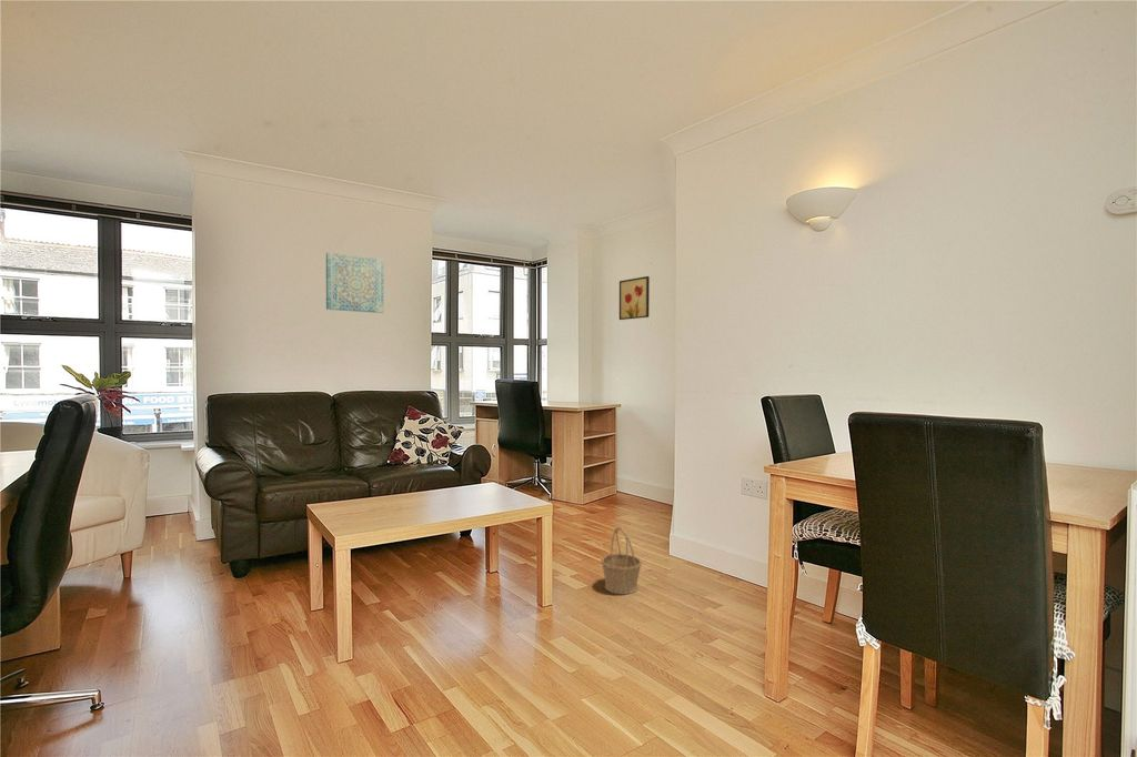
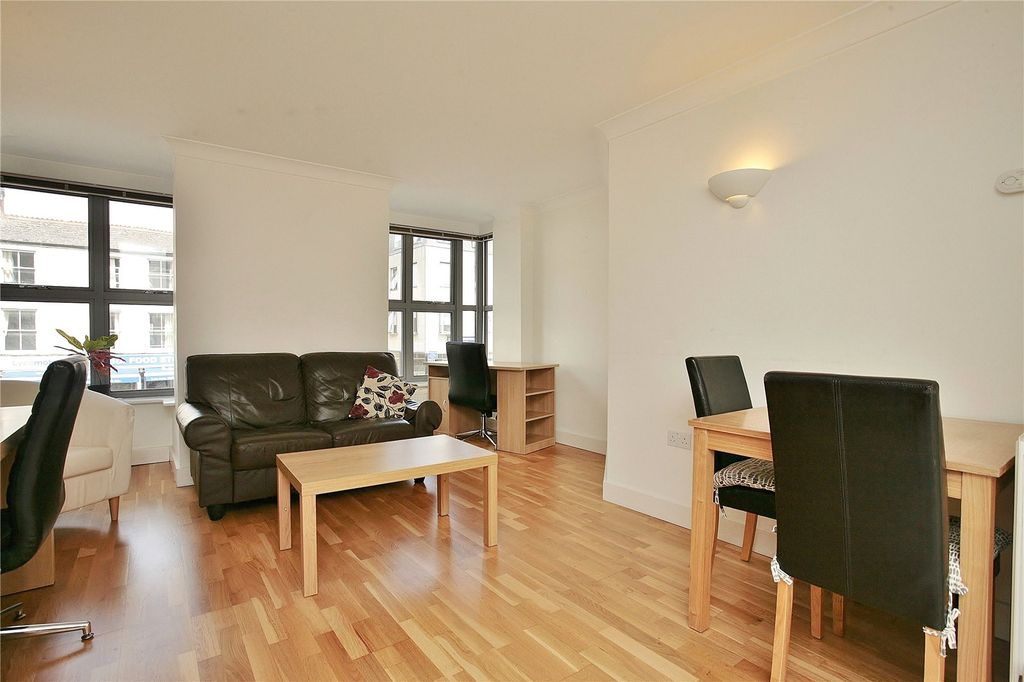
- wall art [618,275,651,321]
- wall art [325,252,384,314]
- basket [600,526,643,595]
